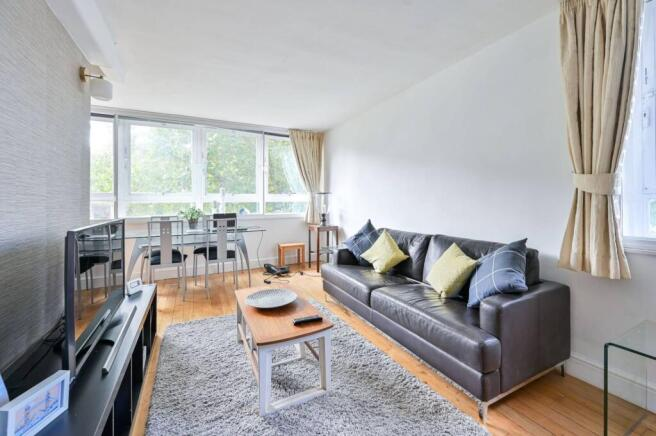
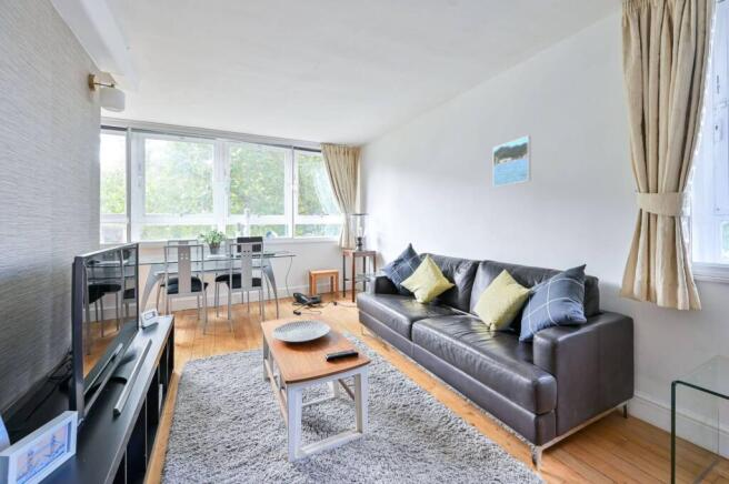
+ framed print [492,134,532,189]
